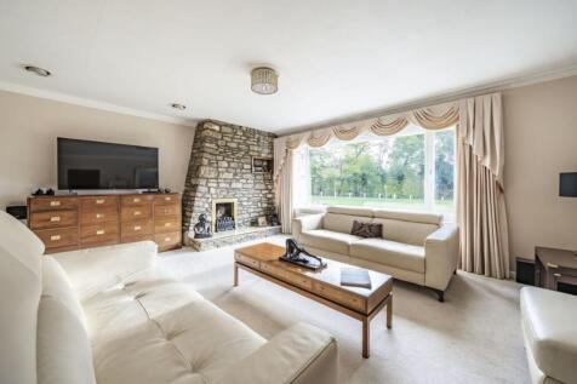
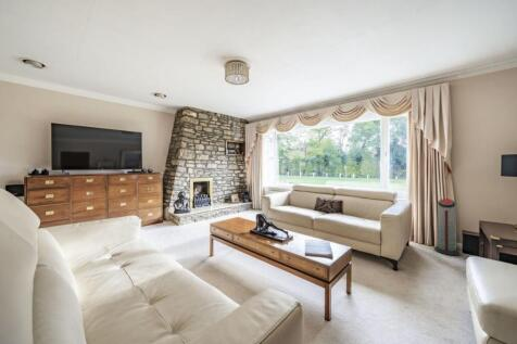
+ air purifier [433,198,462,256]
